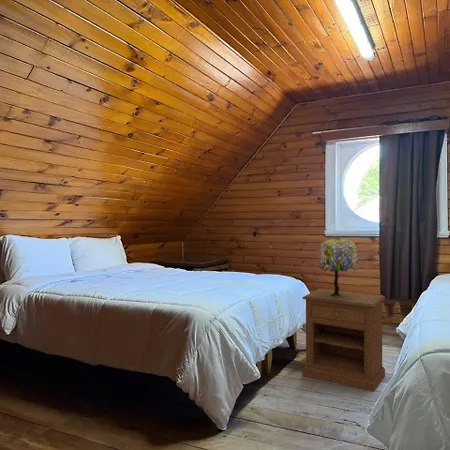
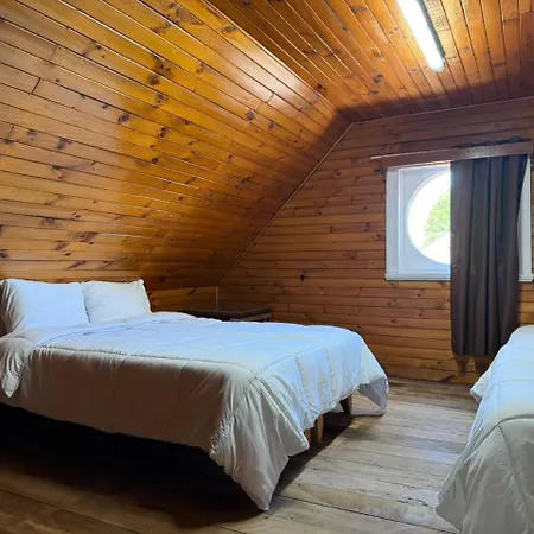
- nightstand [301,288,386,393]
- table lamp [318,236,359,298]
